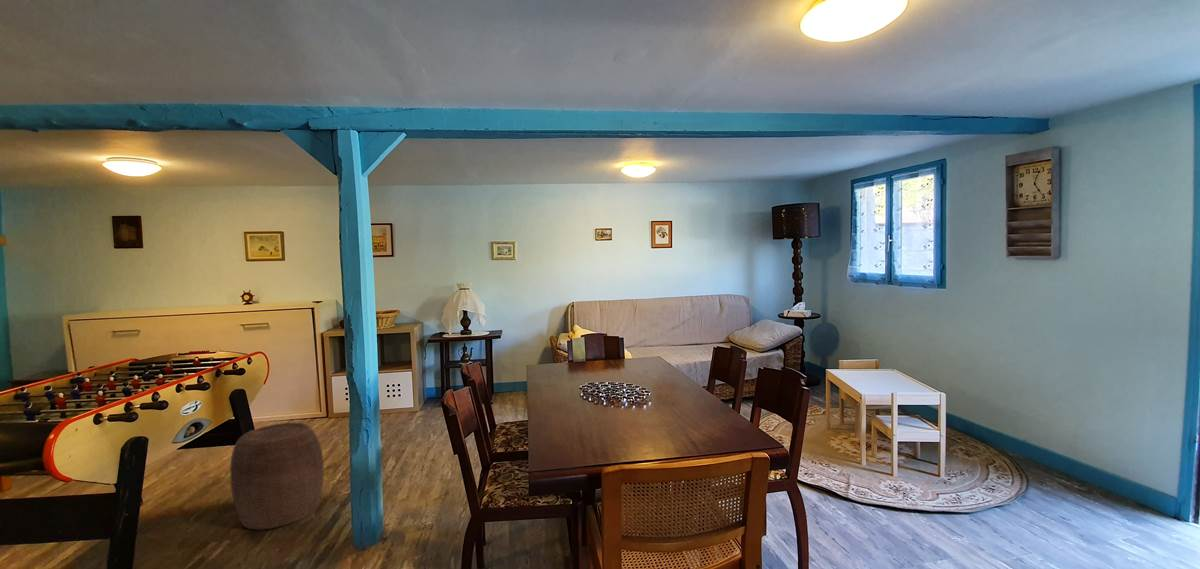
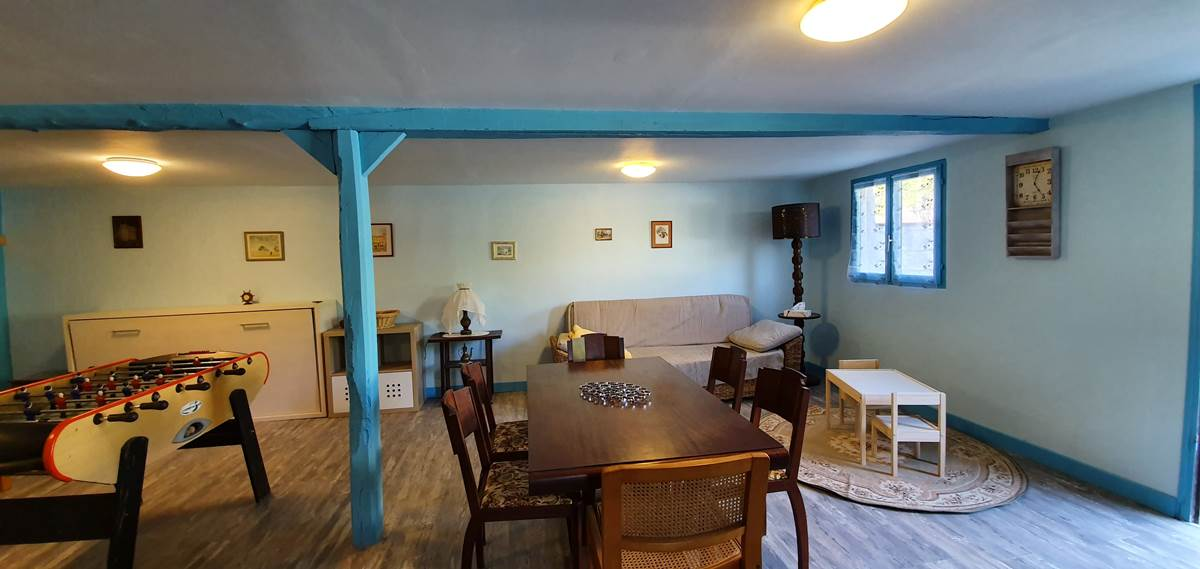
- stool [229,422,325,530]
